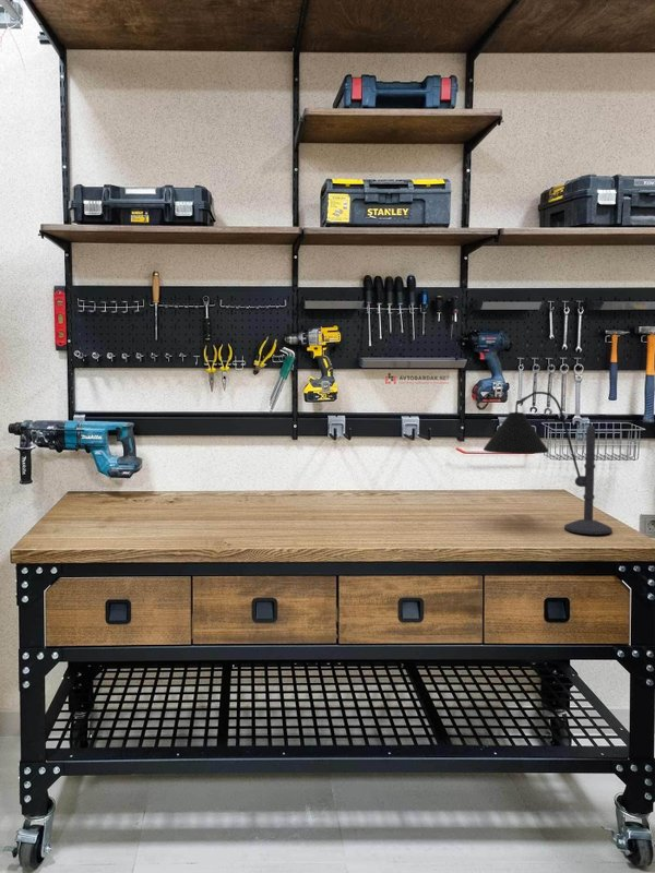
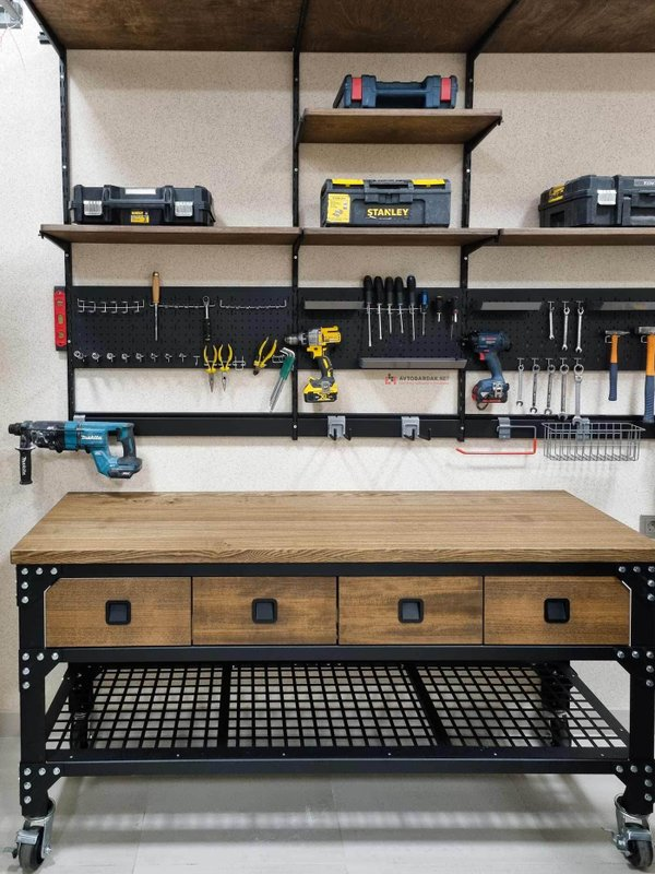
- desk lamp [483,391,614,536]
